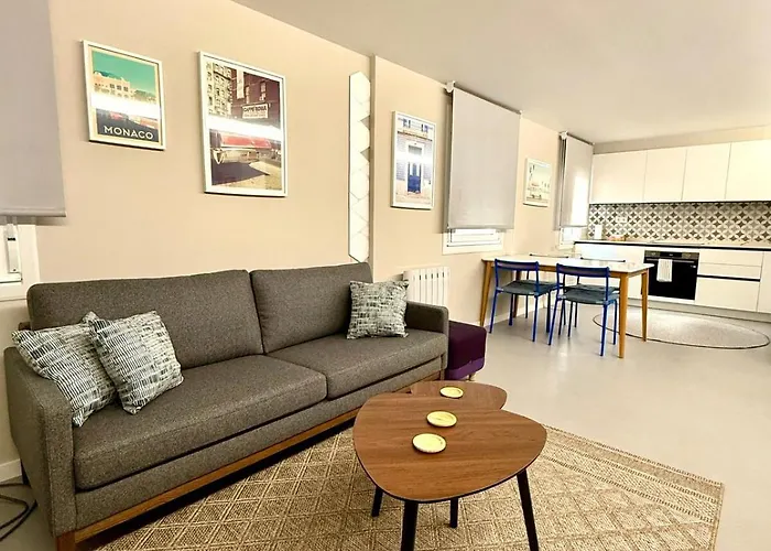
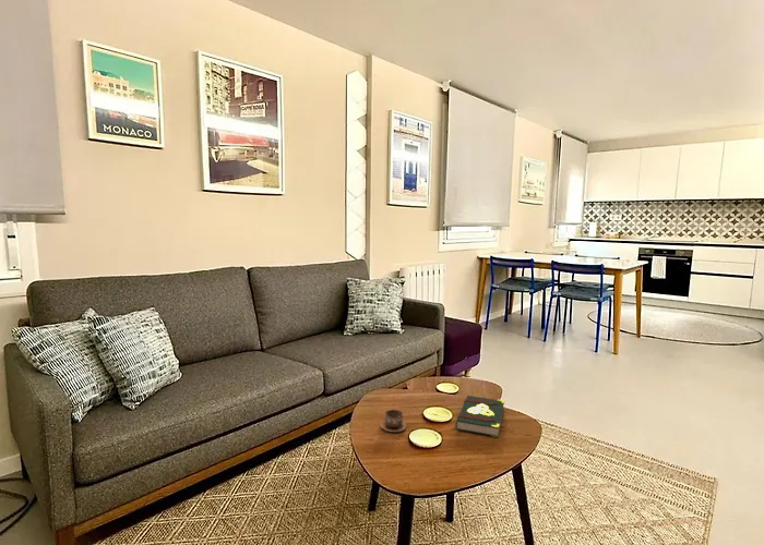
+ cup [380,409,408,433]
+ book [455,395,505,438]
